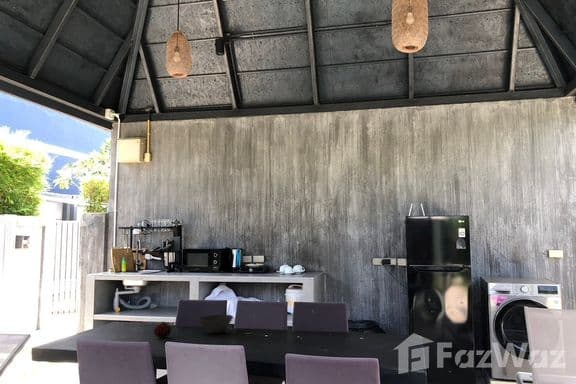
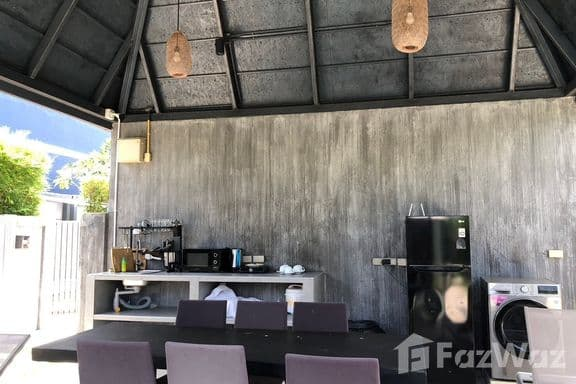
- bowl [197,313,234,334]
- fruit [153,321,172,339]
